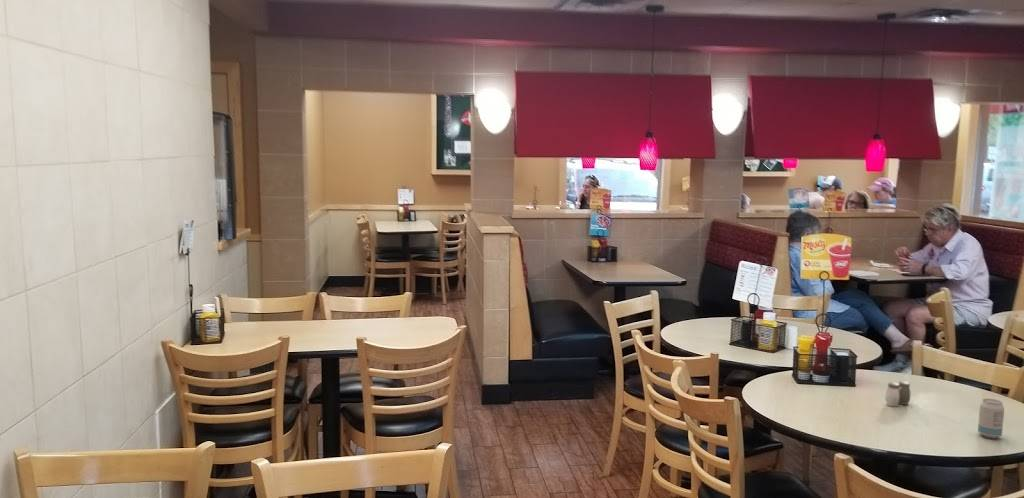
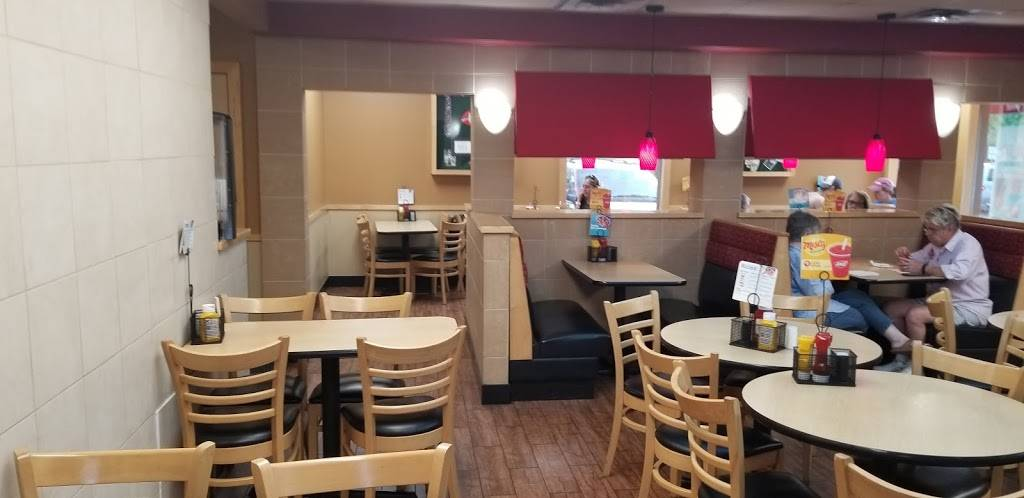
- beverage can [977,398,1005,439]
- salt and pepper shaker [885,380,911,407]
